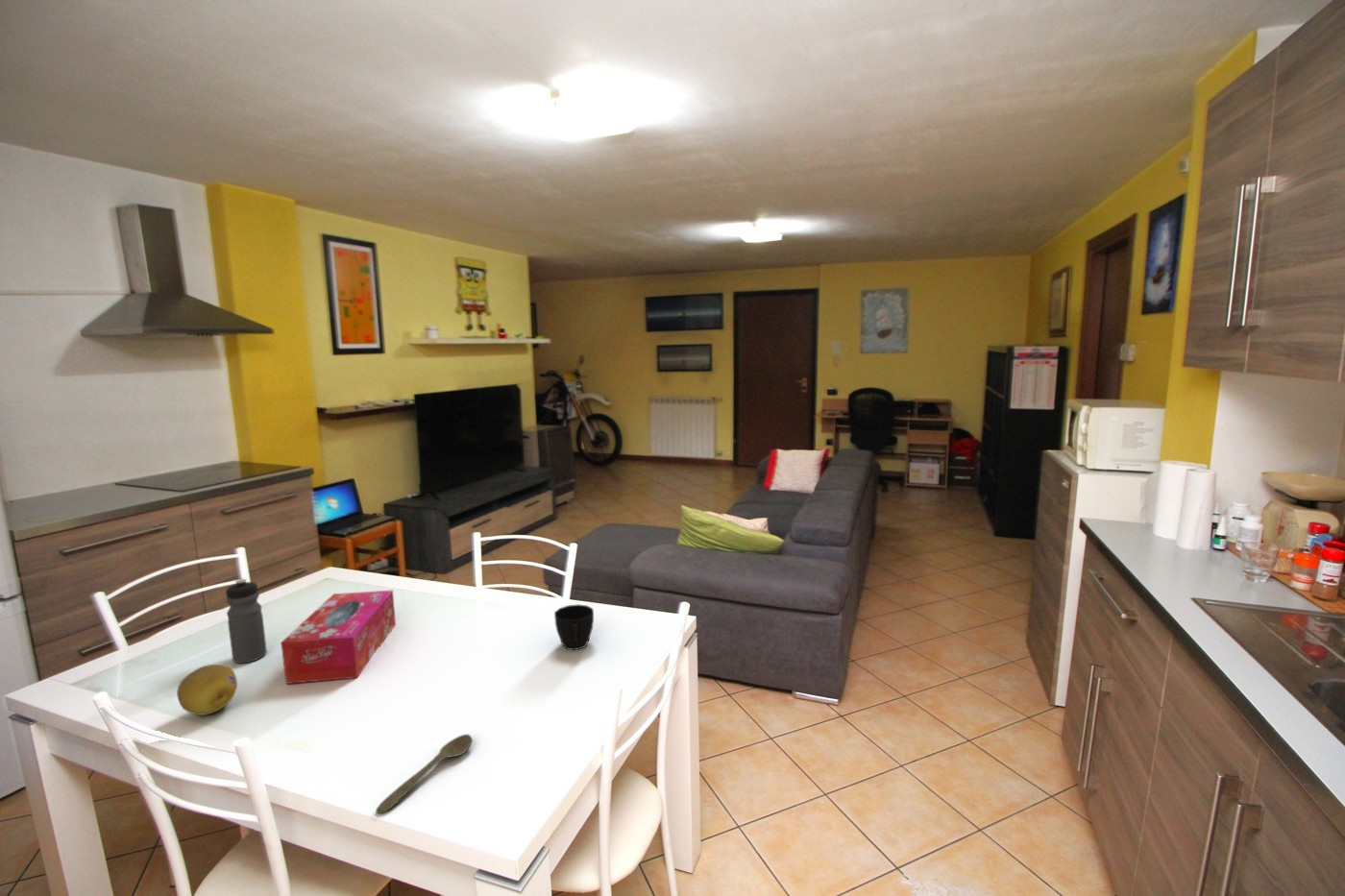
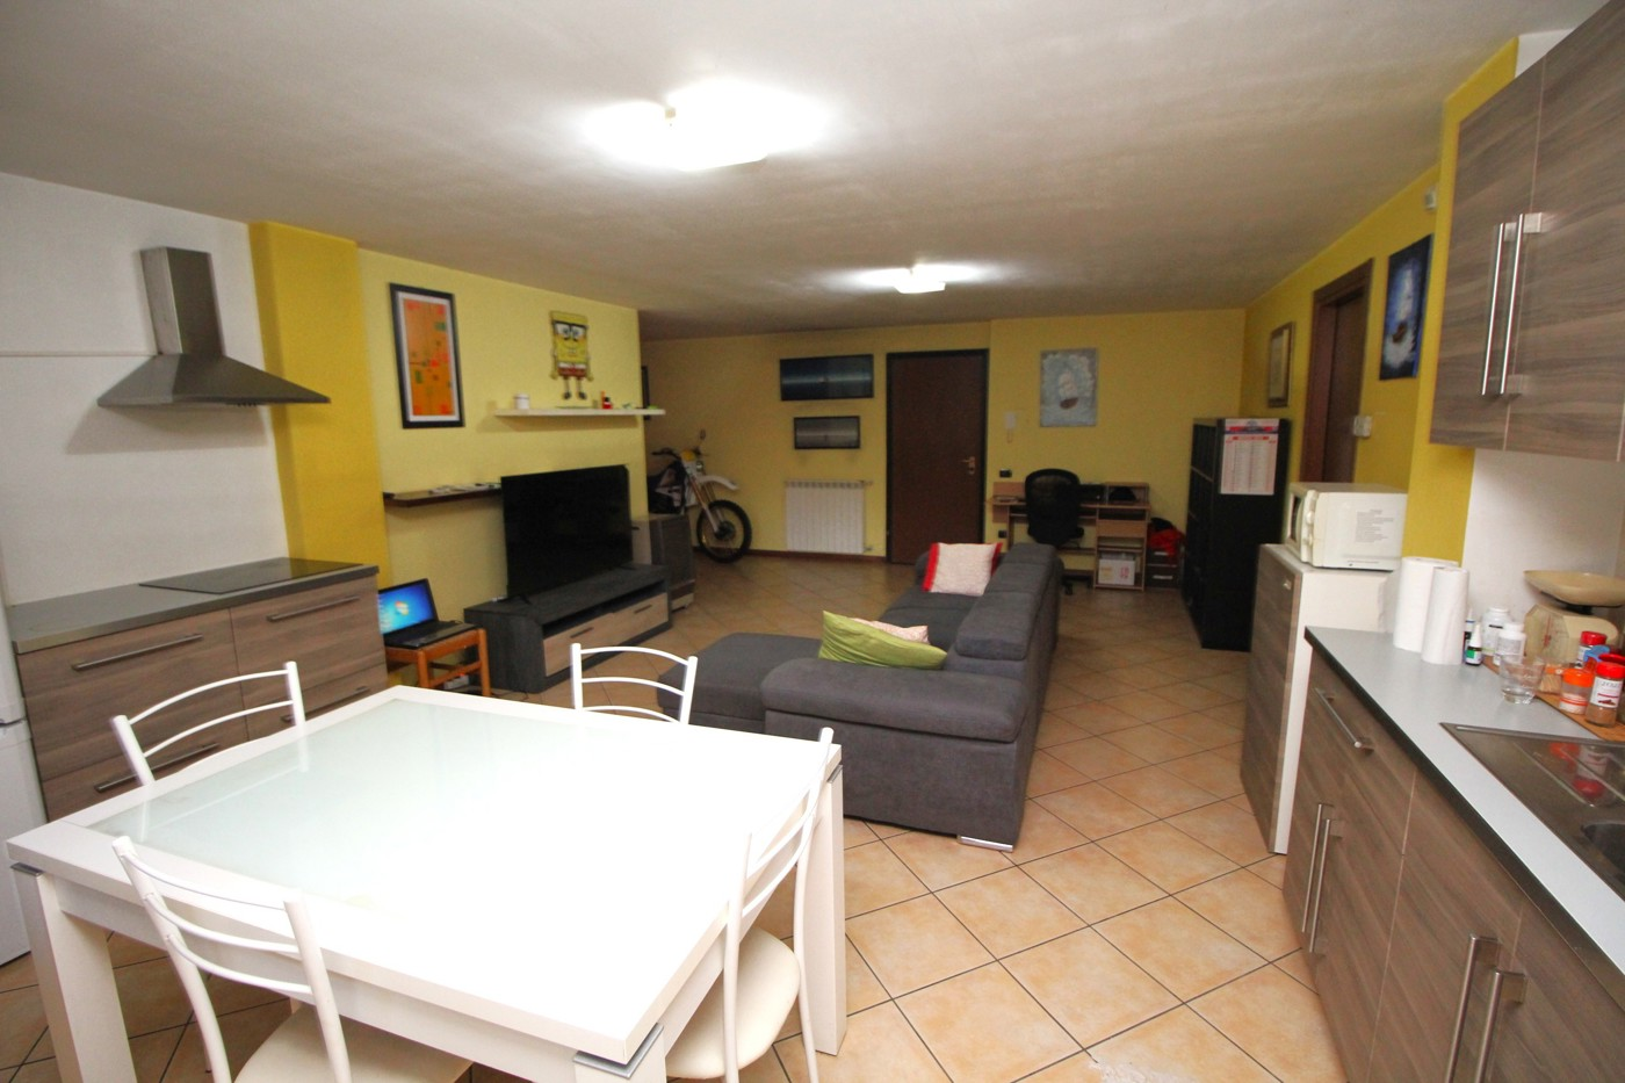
- water bottle [225,578,268,664]
- cup [553,603,595,651]
- fruit [176,664,238,716]
- tissue box [281,589,397,685]
- spoon [375,734,474,814]
